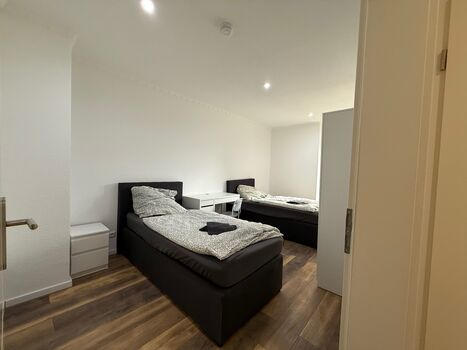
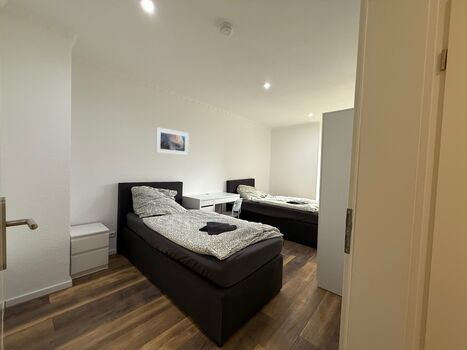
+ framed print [155,126,190,156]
